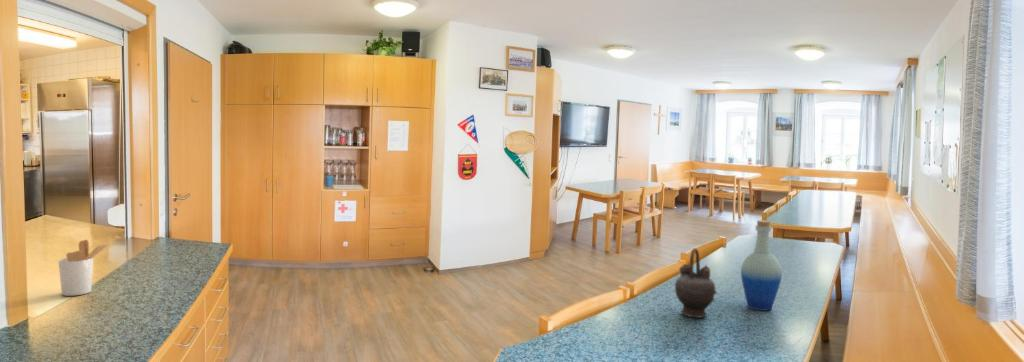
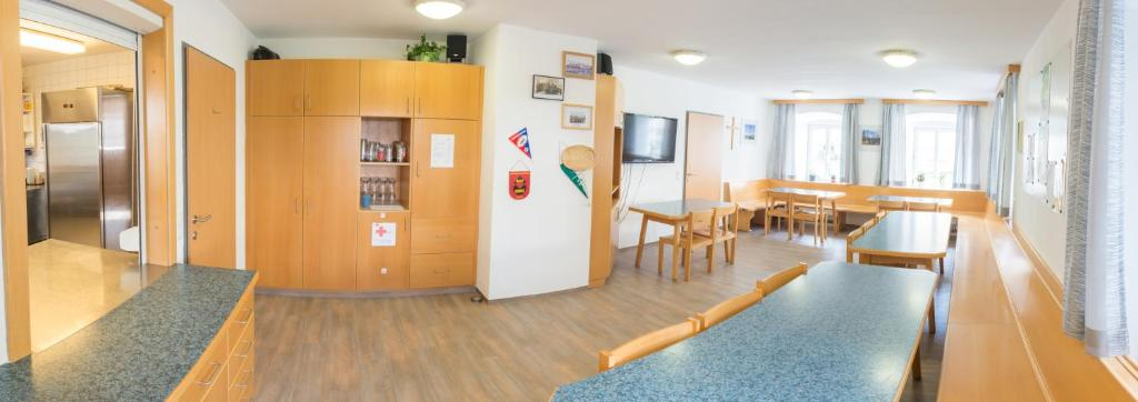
- bottle [740,219,783,311]
- utensil holder [57,239,112,297]
- teapot [674,247,718,319]
